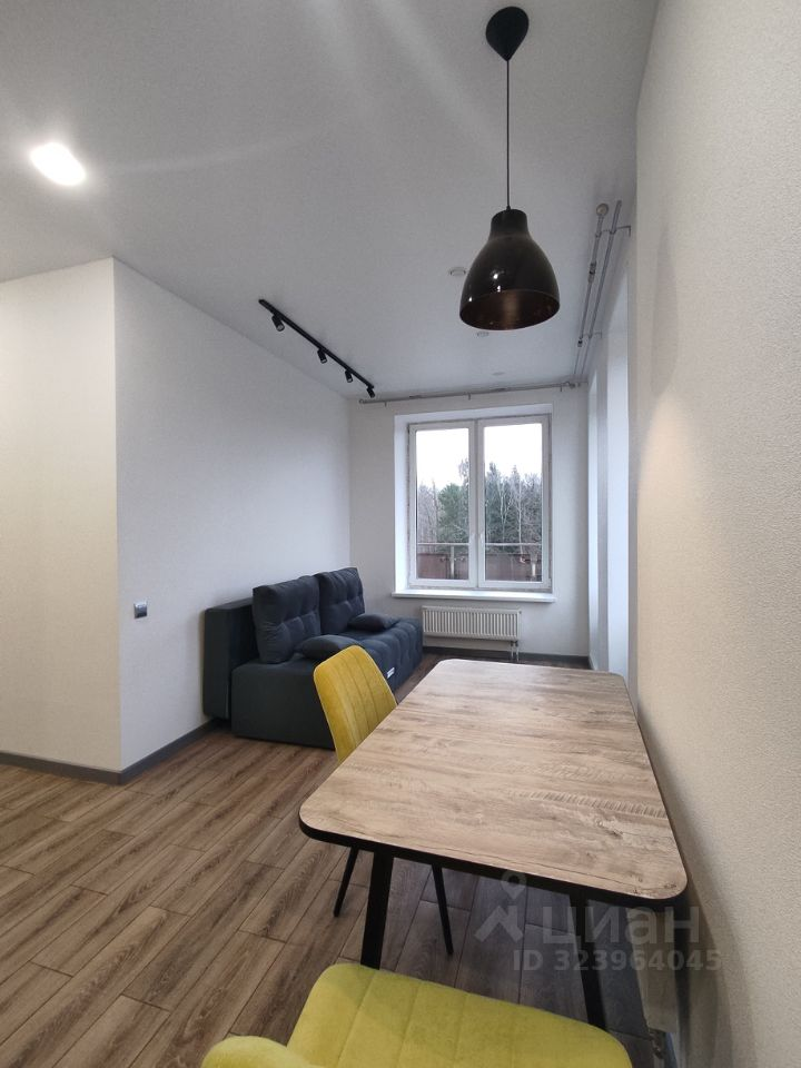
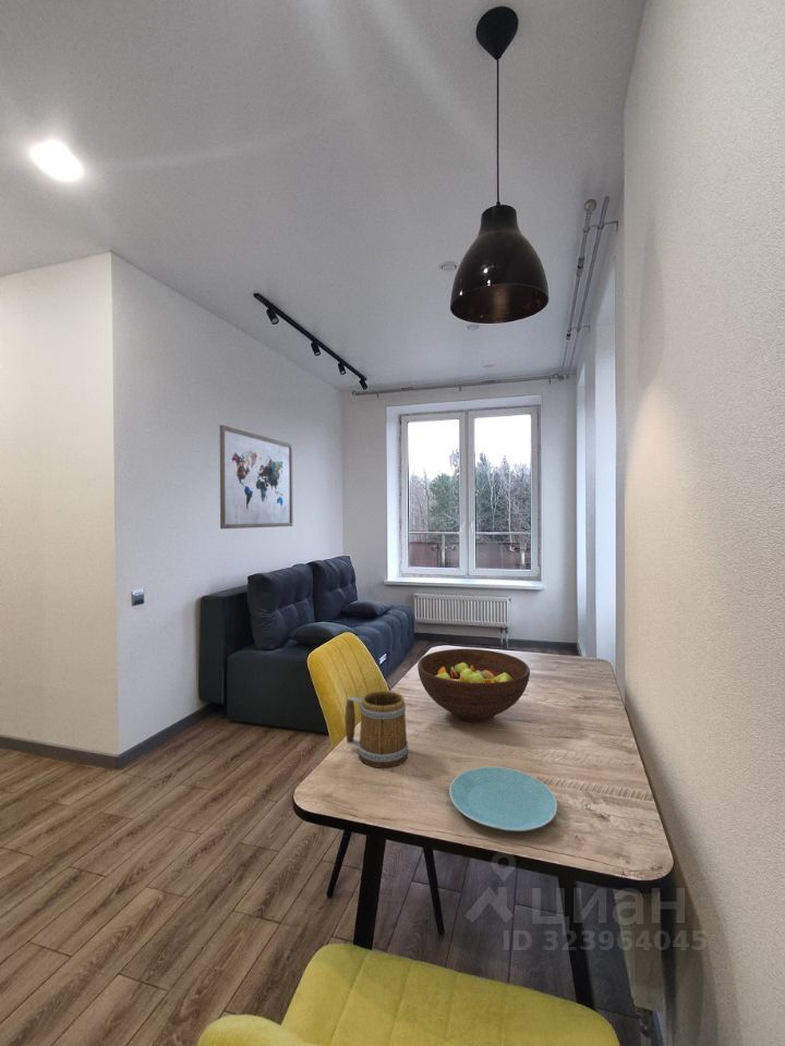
+ fruit bowl [416,648,531,723]
+ wall art [219,424,293,530]
+ mug [345,690,410,769]
+ plate [448,765,558,832]
